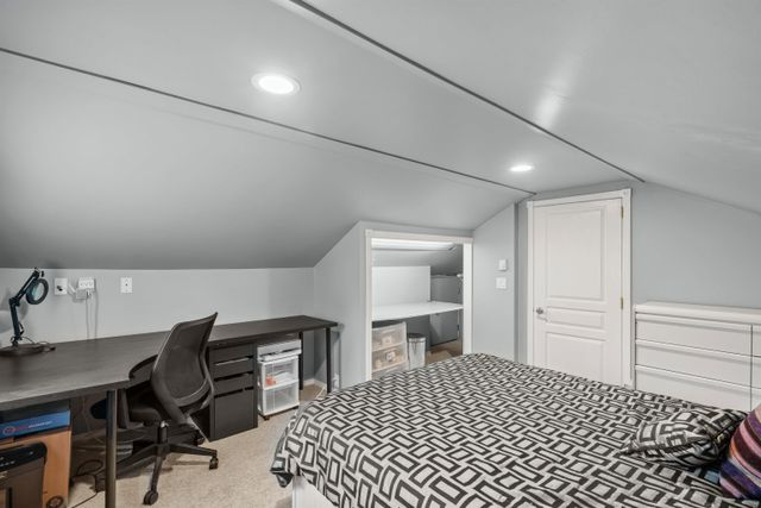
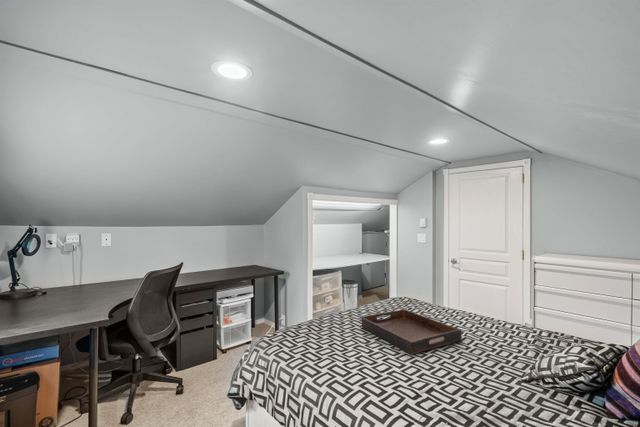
+ serving tray [361,308,462,356]
